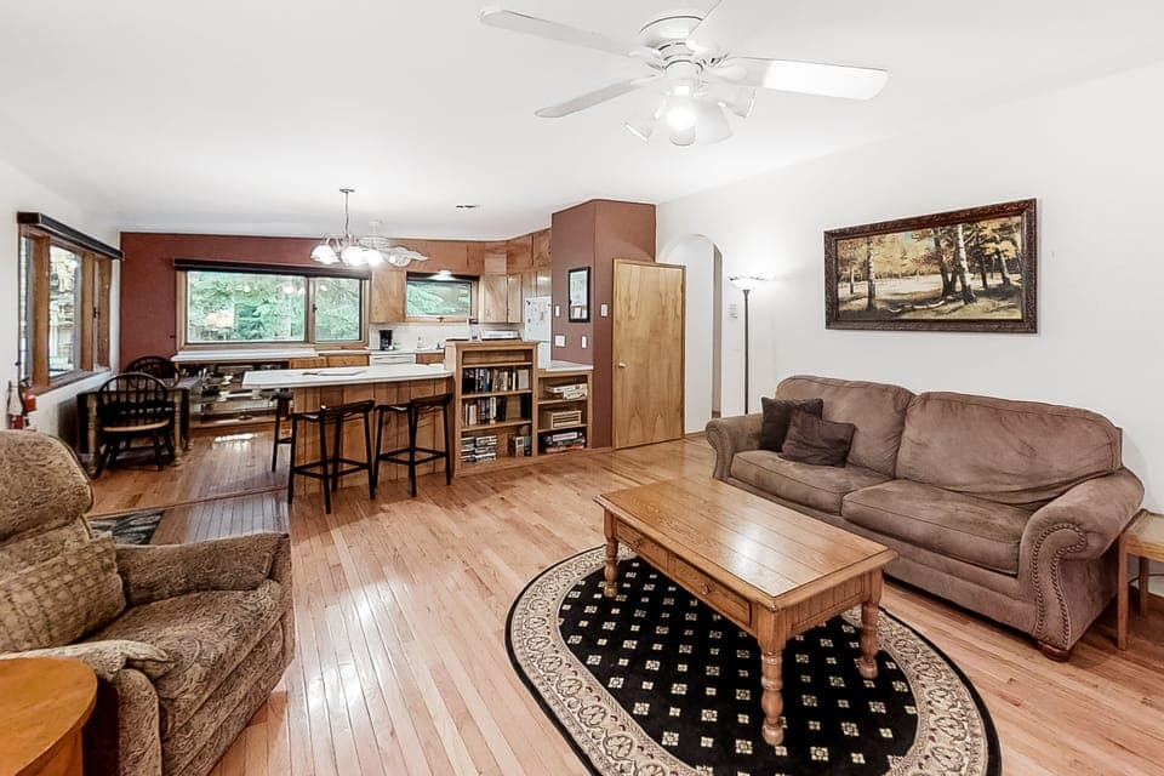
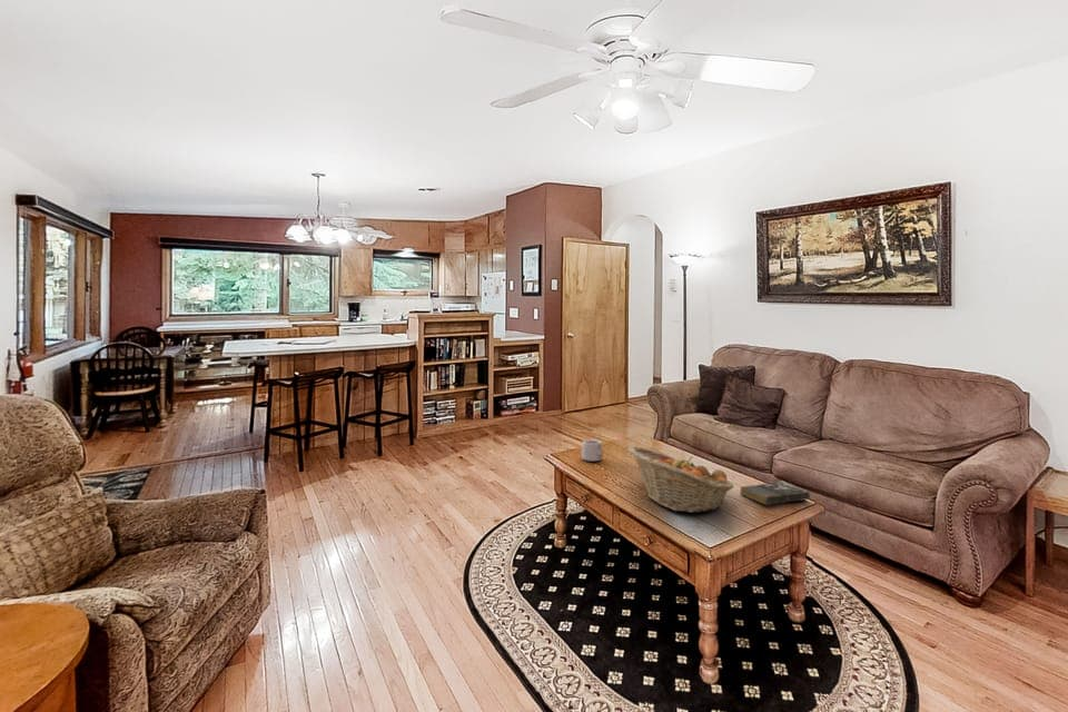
+ fruit basket [627,446,735,514]
+ book [739,479,811,506]
+ mug [581,439,604,462]
